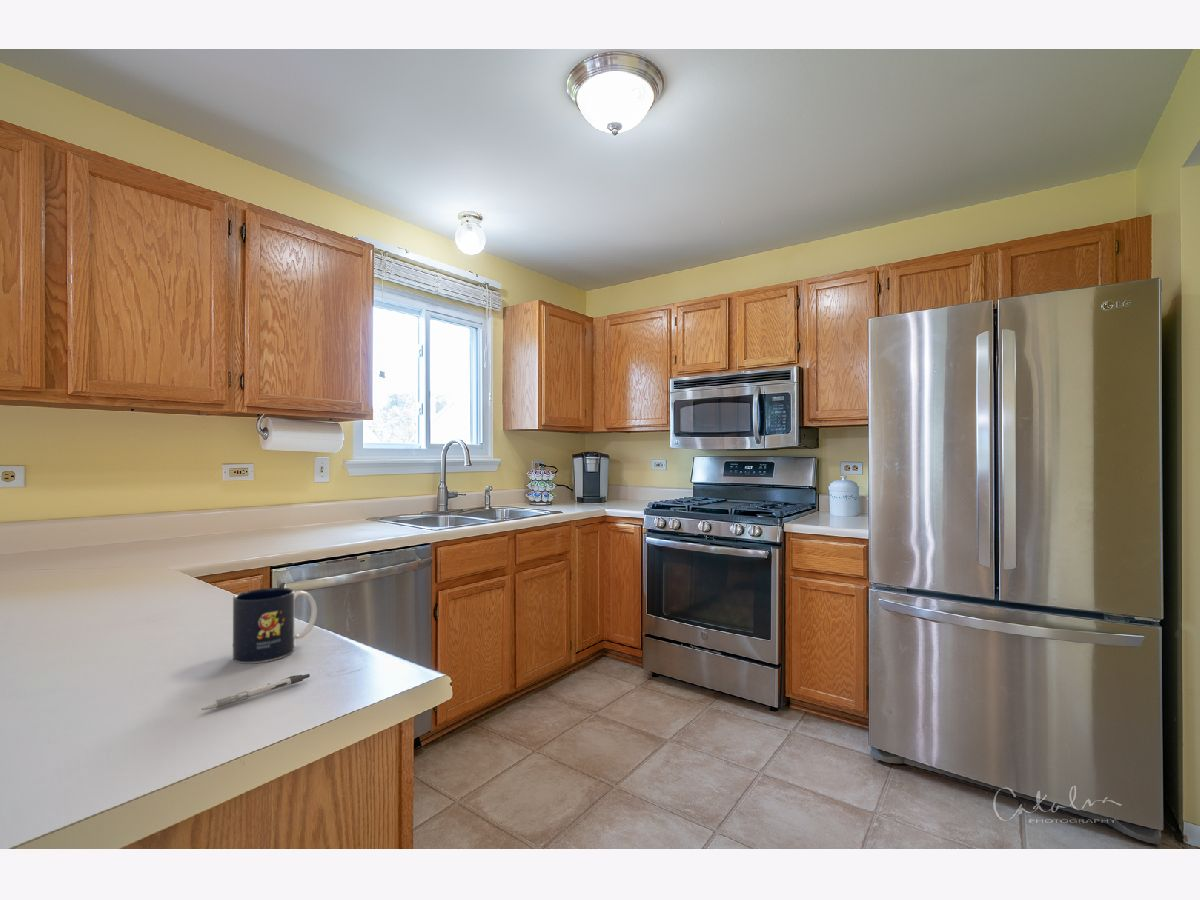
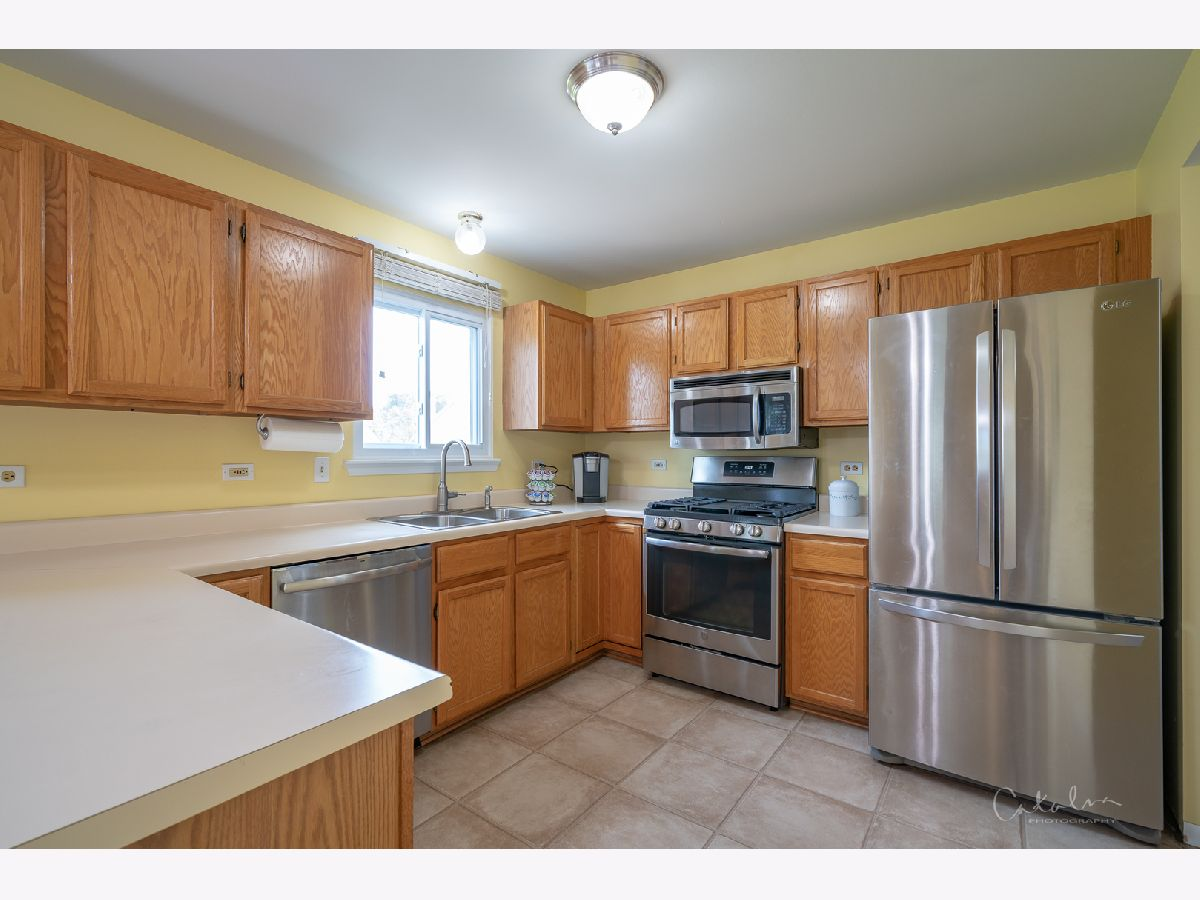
- pen [200,673,311,711]
- mug [232,587,318,664]
